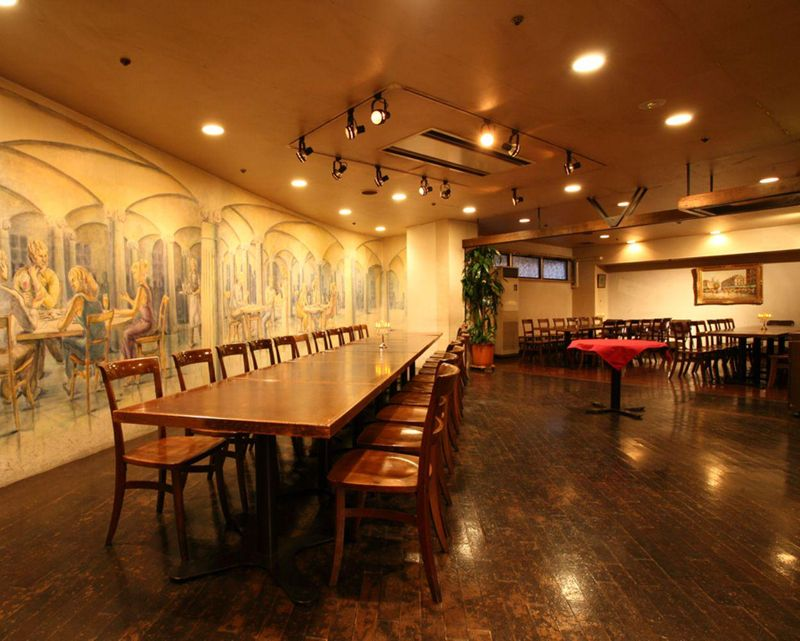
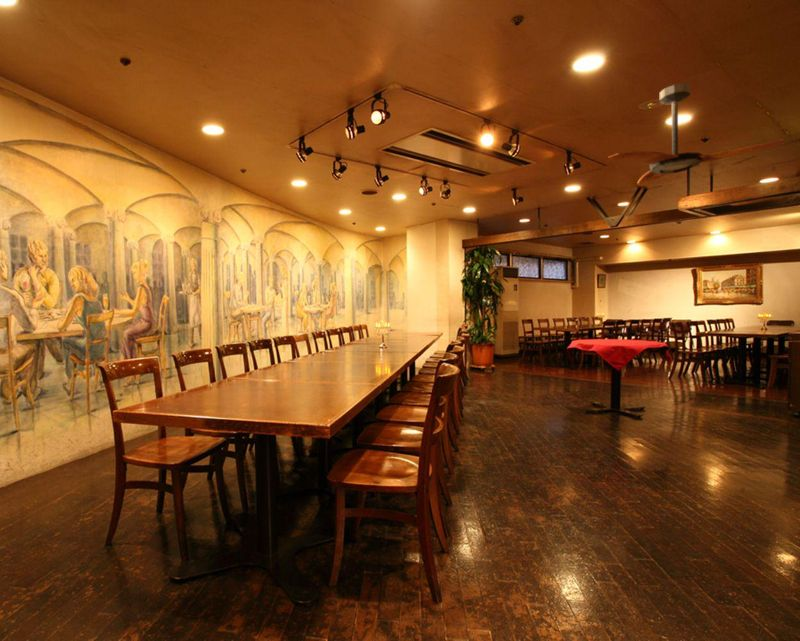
+ ceiling fan [607,82,785,187]
